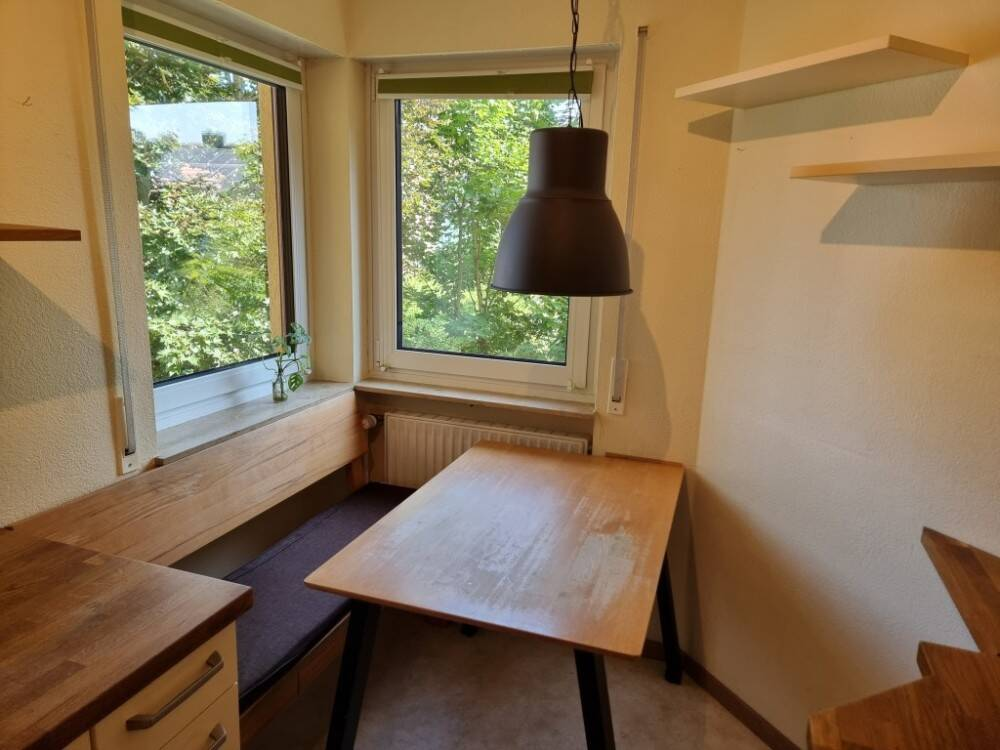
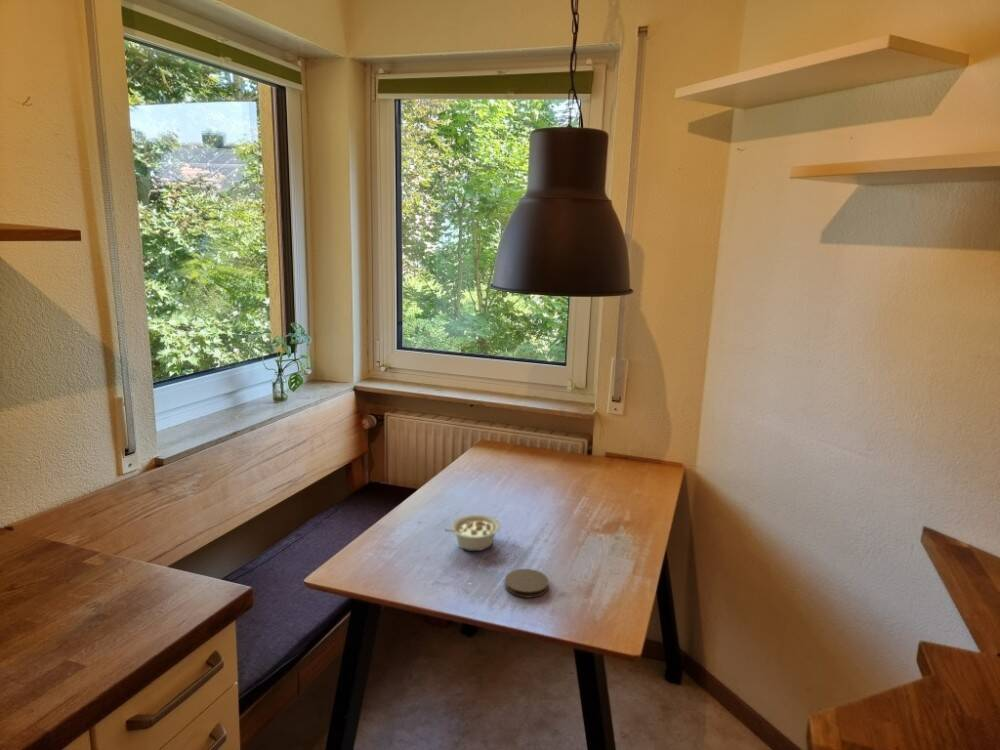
+ legume [442,514,501,552]
+ coaster [504,568,550,599]
